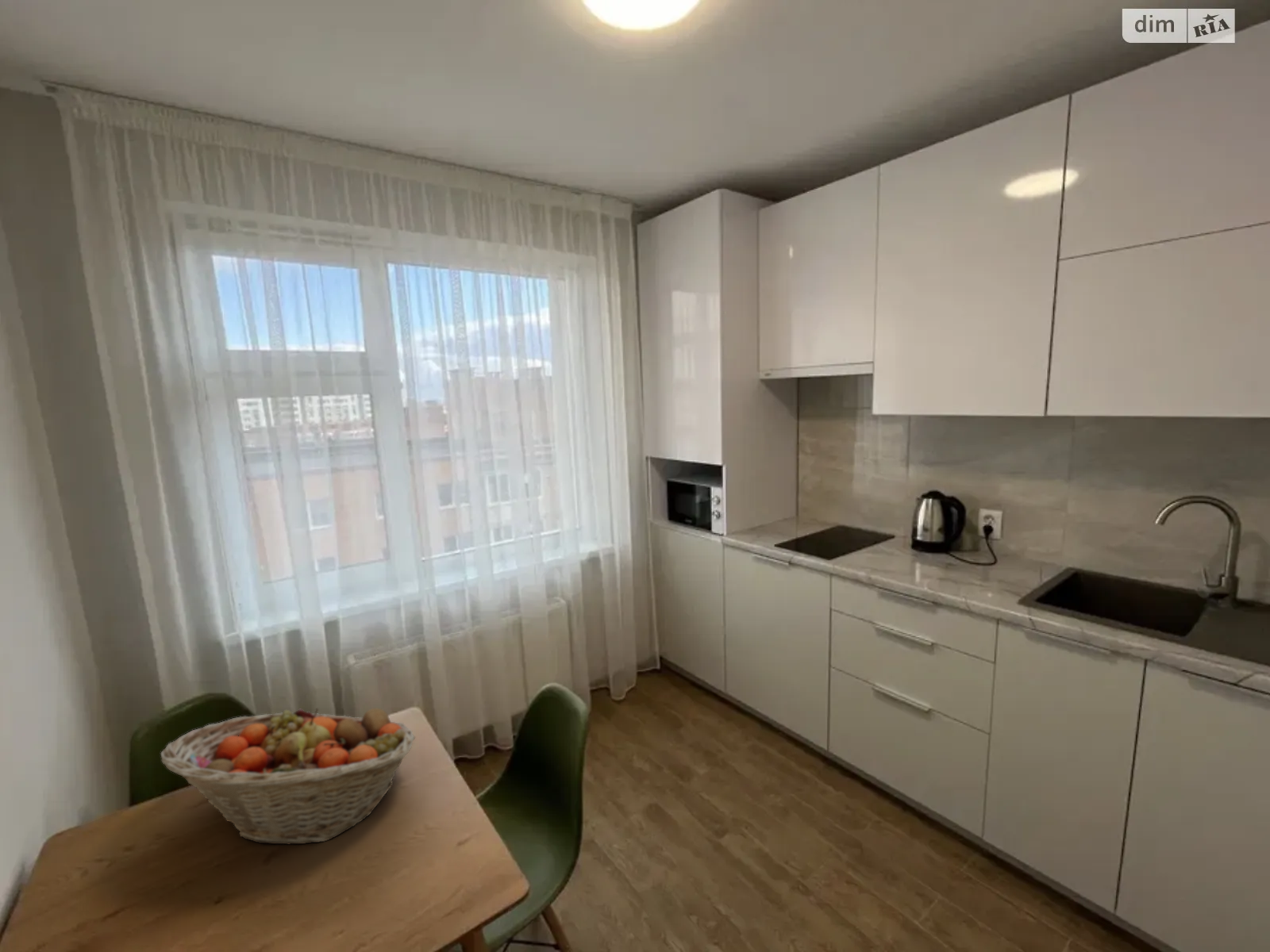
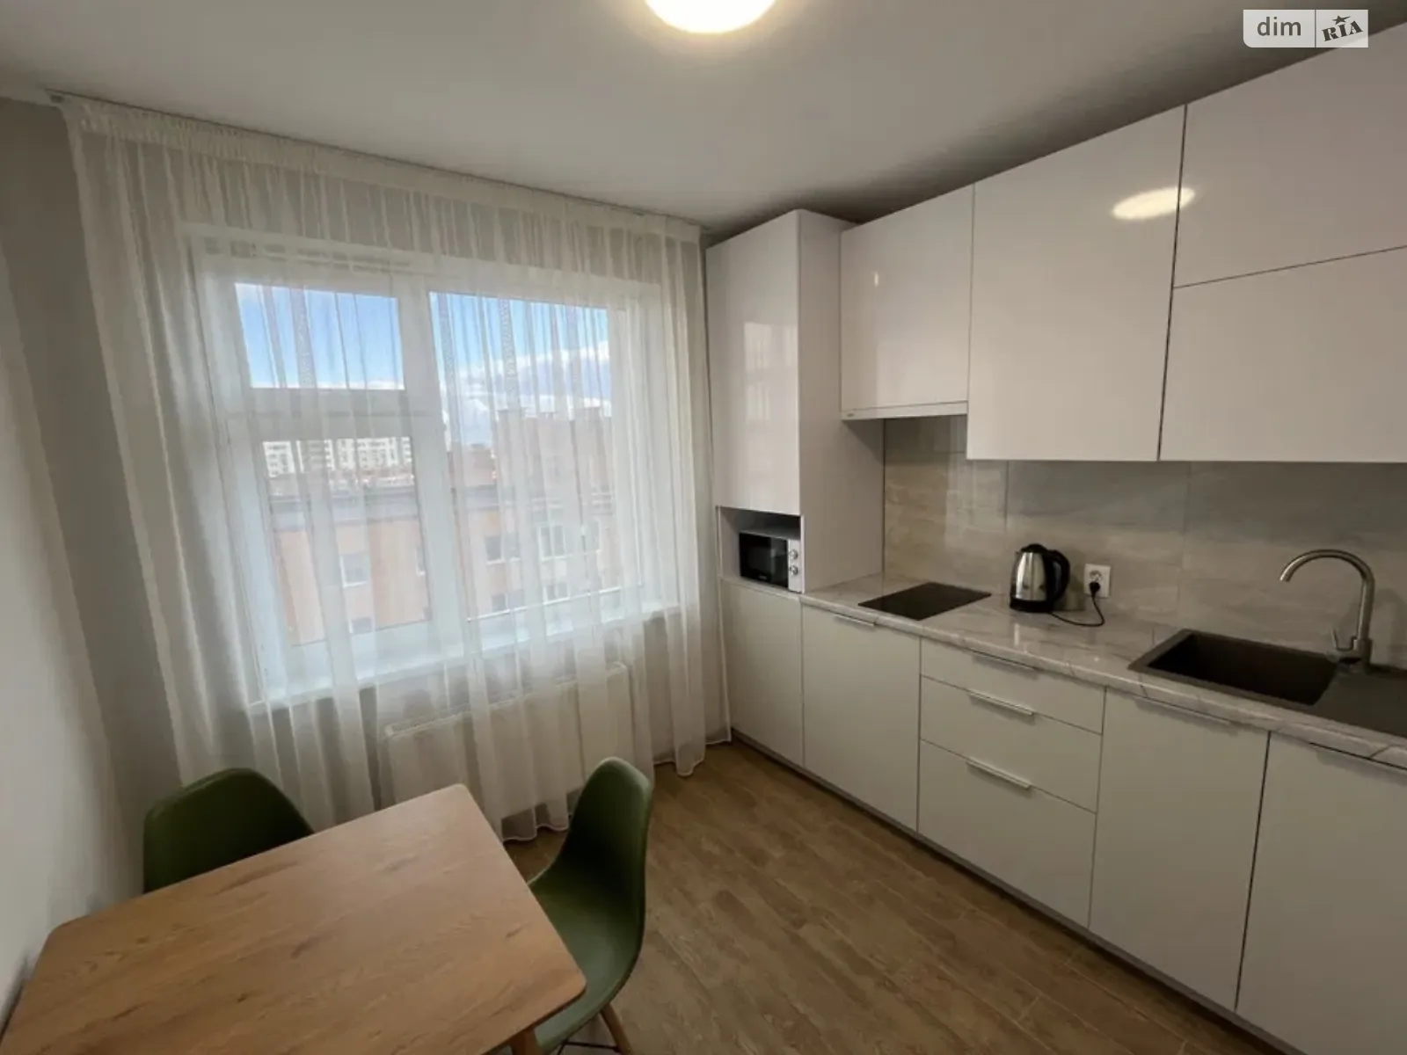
- fruit basket [160,708,416,845]
